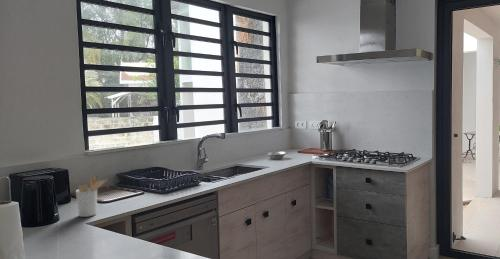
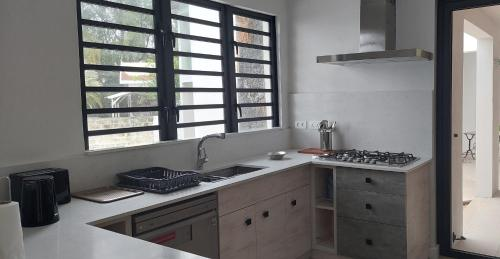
- utensil holder [75,175,108,218]
